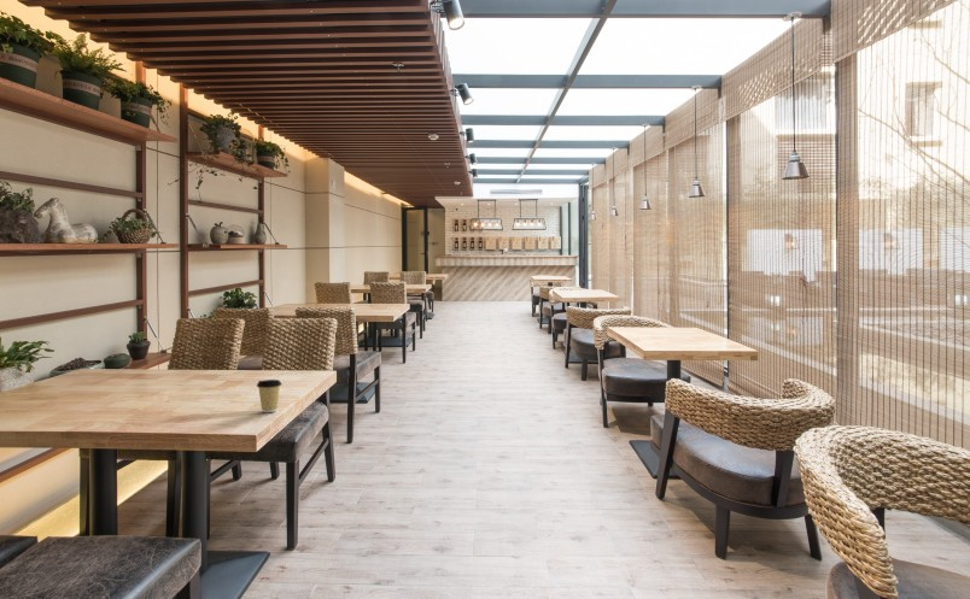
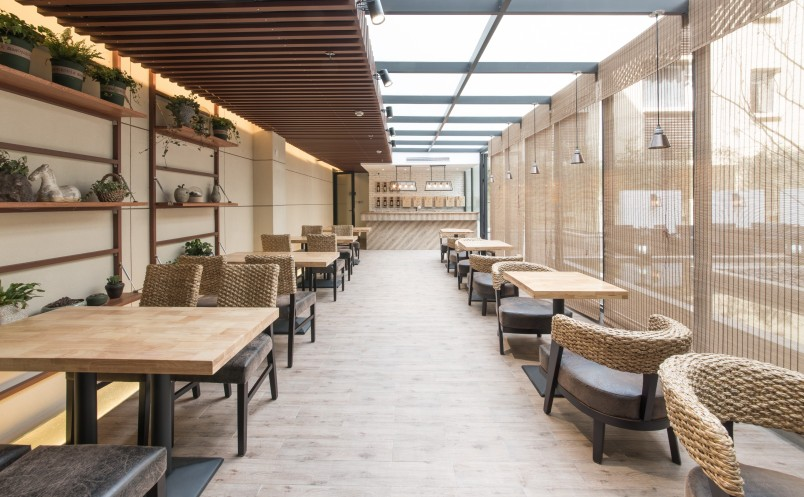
- coffee cup [256,378,282,413]
